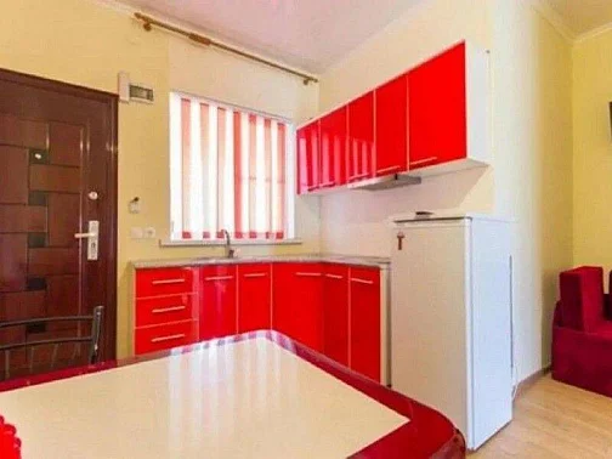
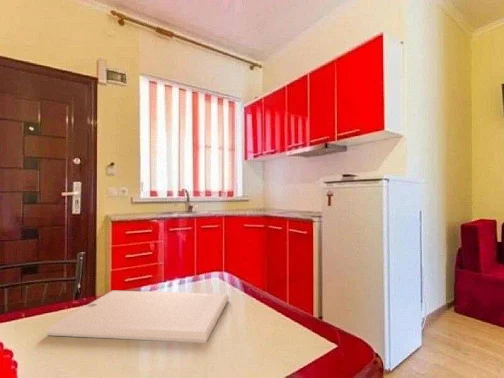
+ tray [45,290,230,344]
